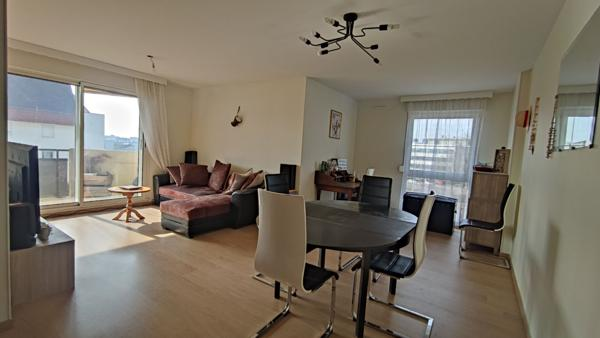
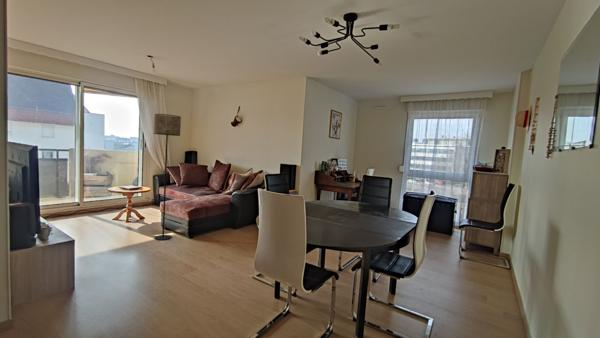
+ floor lamp [153,113,182,241]
